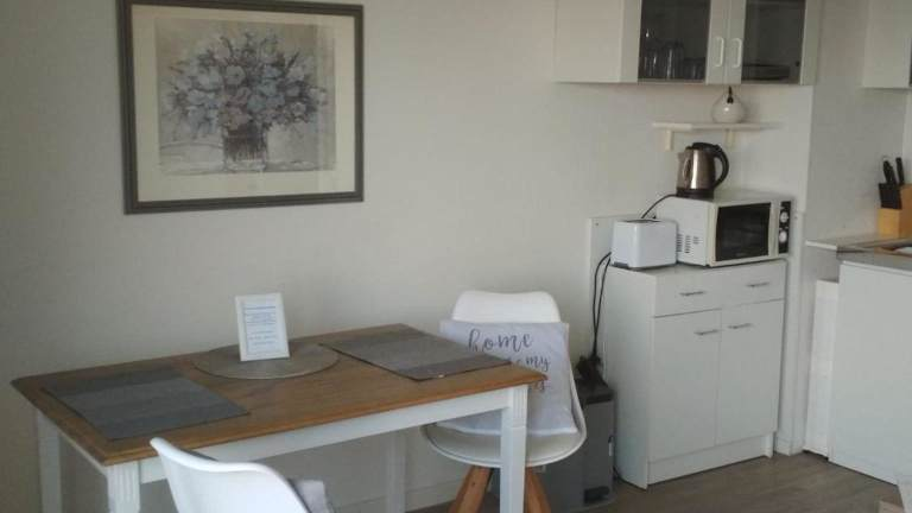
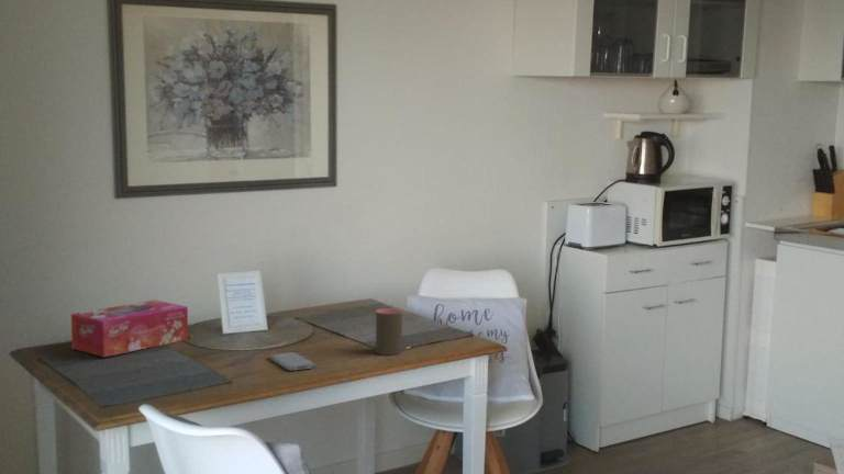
+ cup [375,307,403,357]
+ smartphone [269,351,315,372]
+ tissue box [70,298,189,359]
